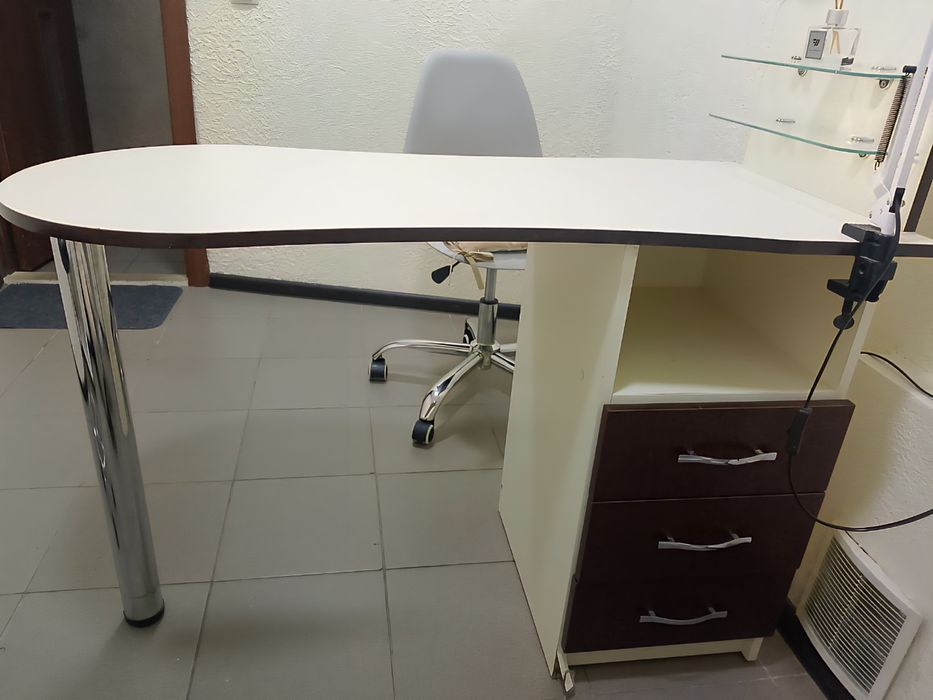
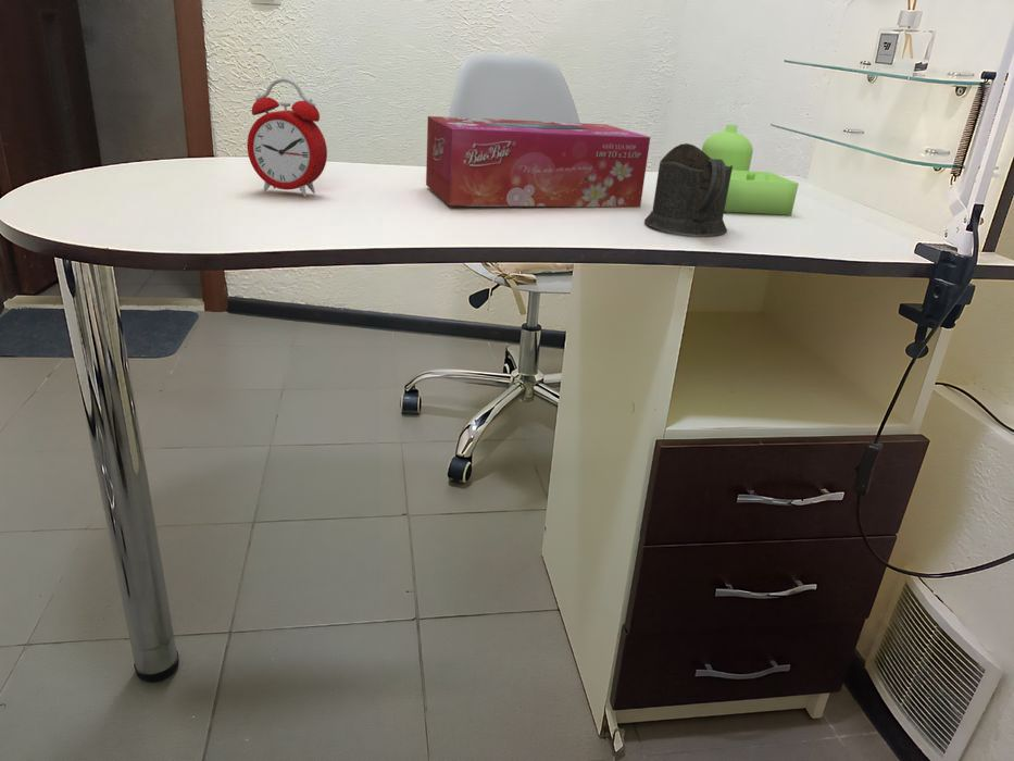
+ alarm clock [246,77,328,198]
+ soap dispenser [701,124,800,216]
+ cup [643,142,733,237]
+ tissue box [425,115,651,209]
